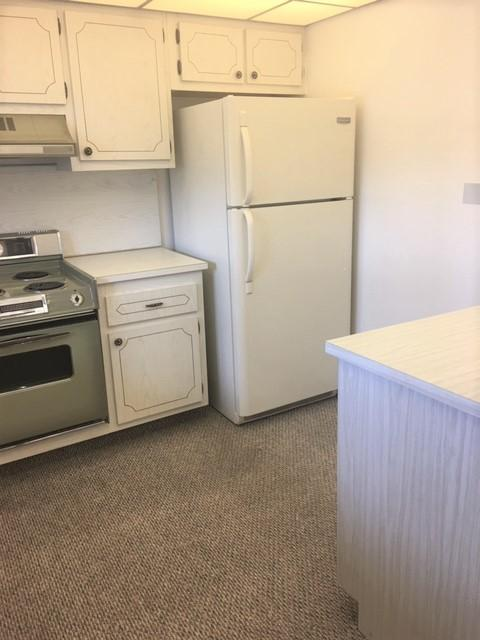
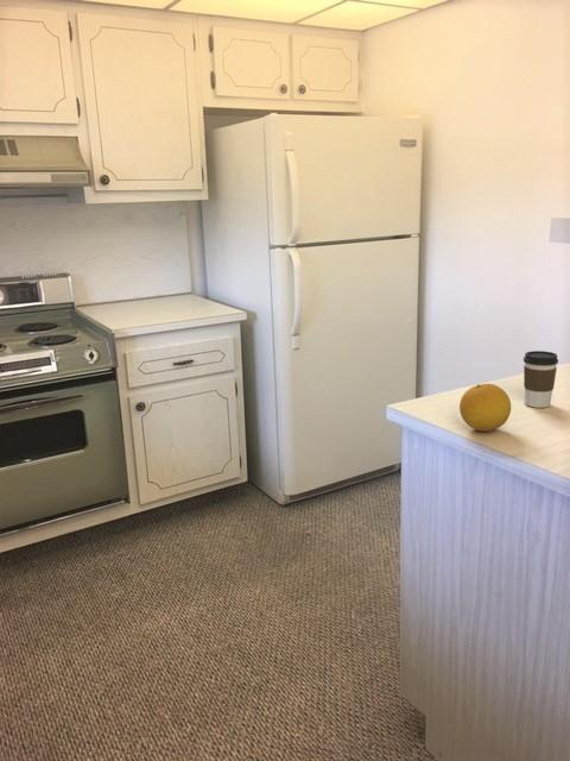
+ fruit [458,383,512,433]
+ coffee cup [522,350,559,409]
